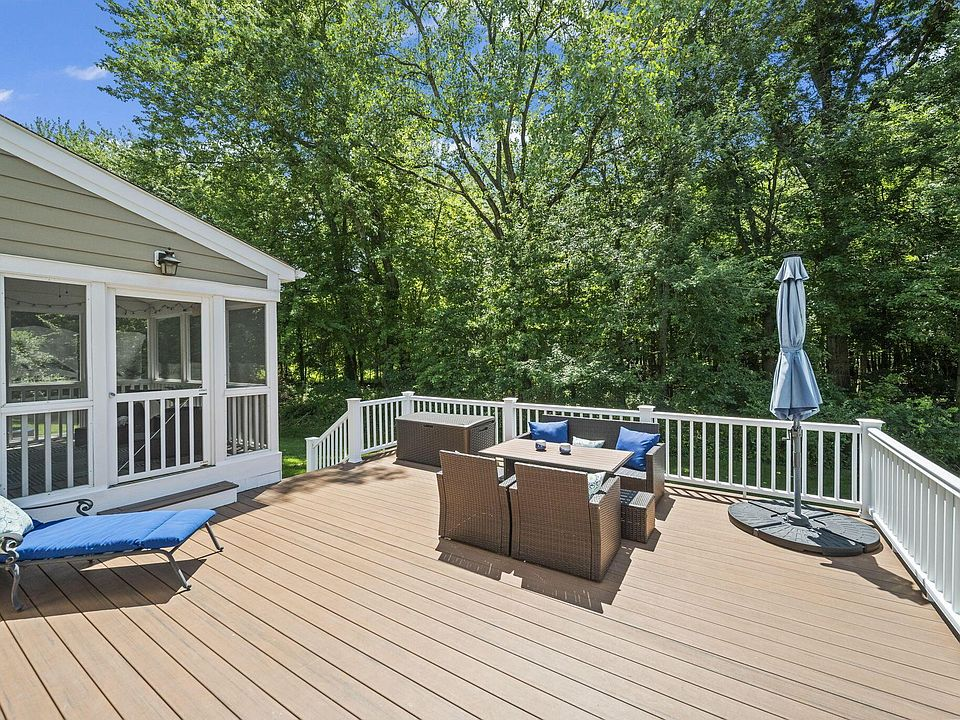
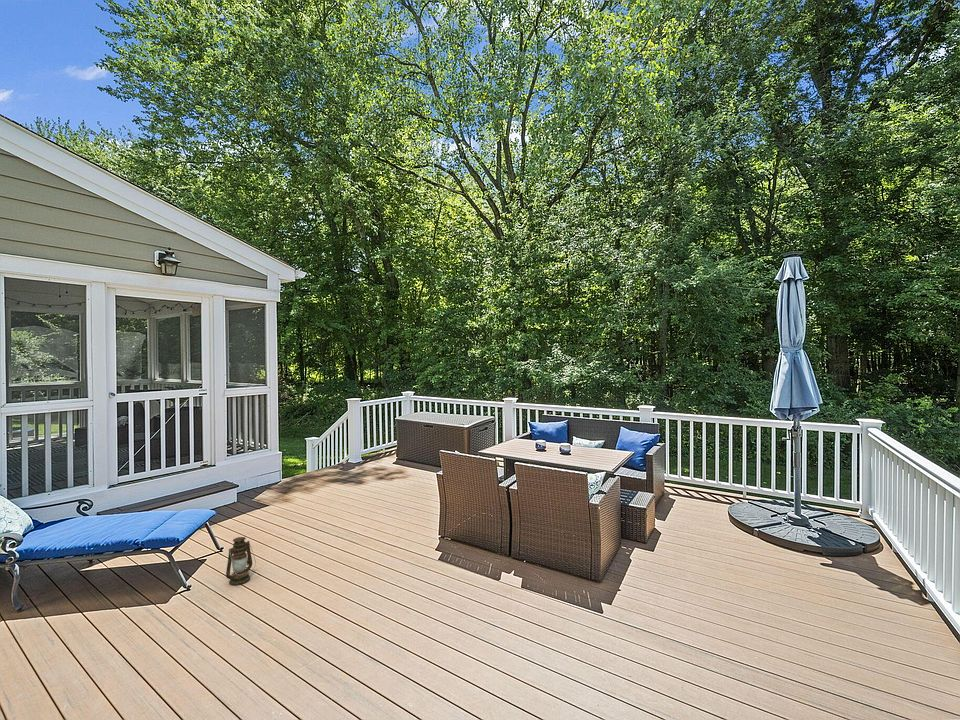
+ lantern [225,536,257,586]
